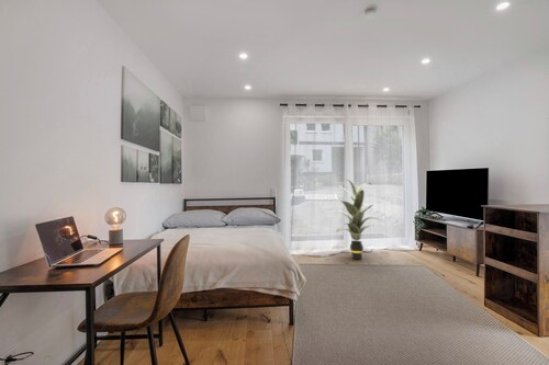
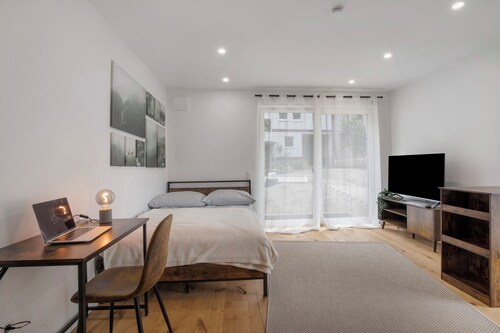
- indoor plant [333,178,382,260]
